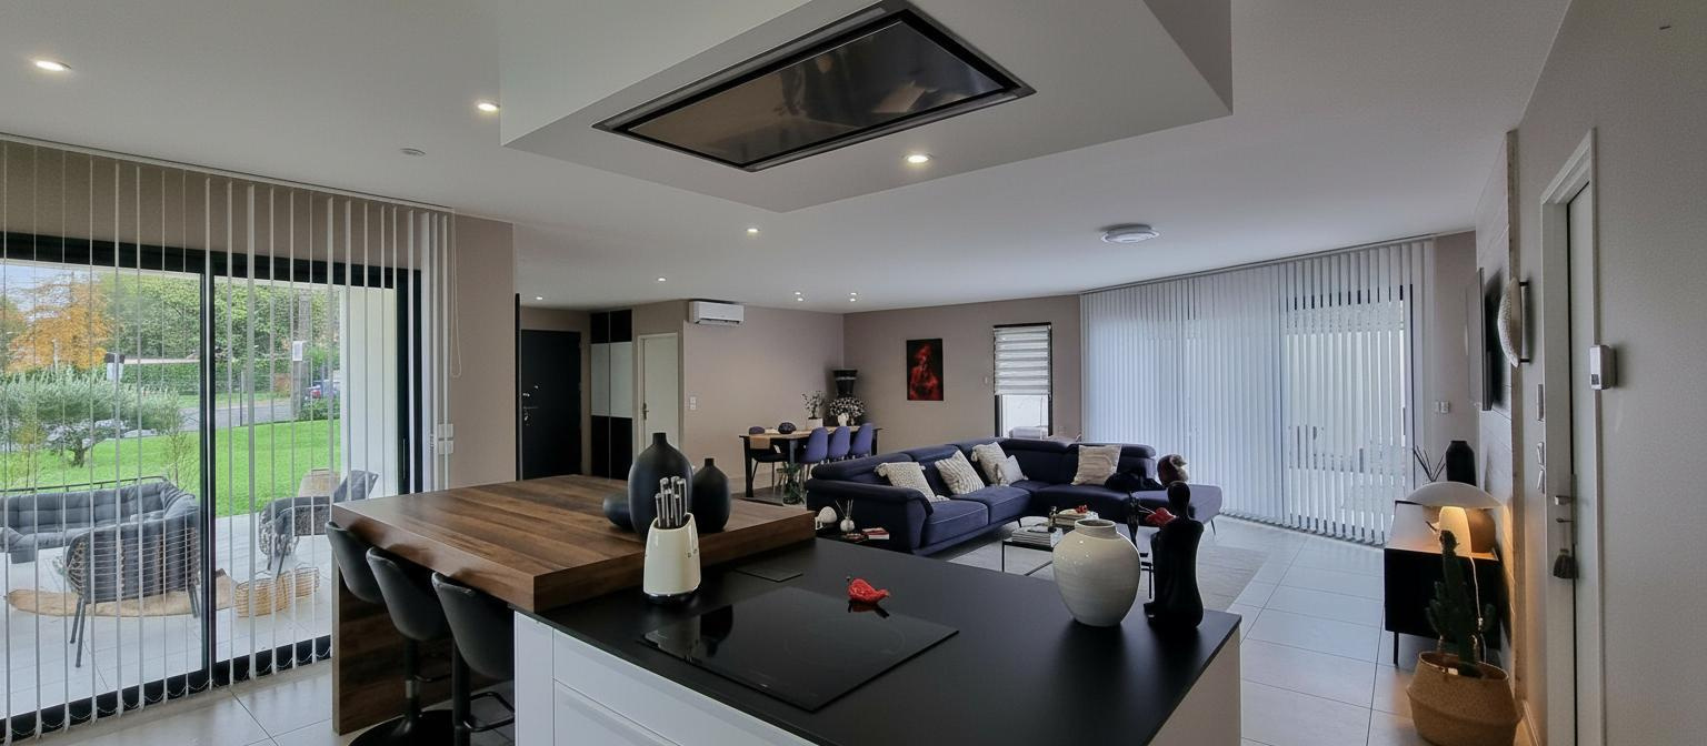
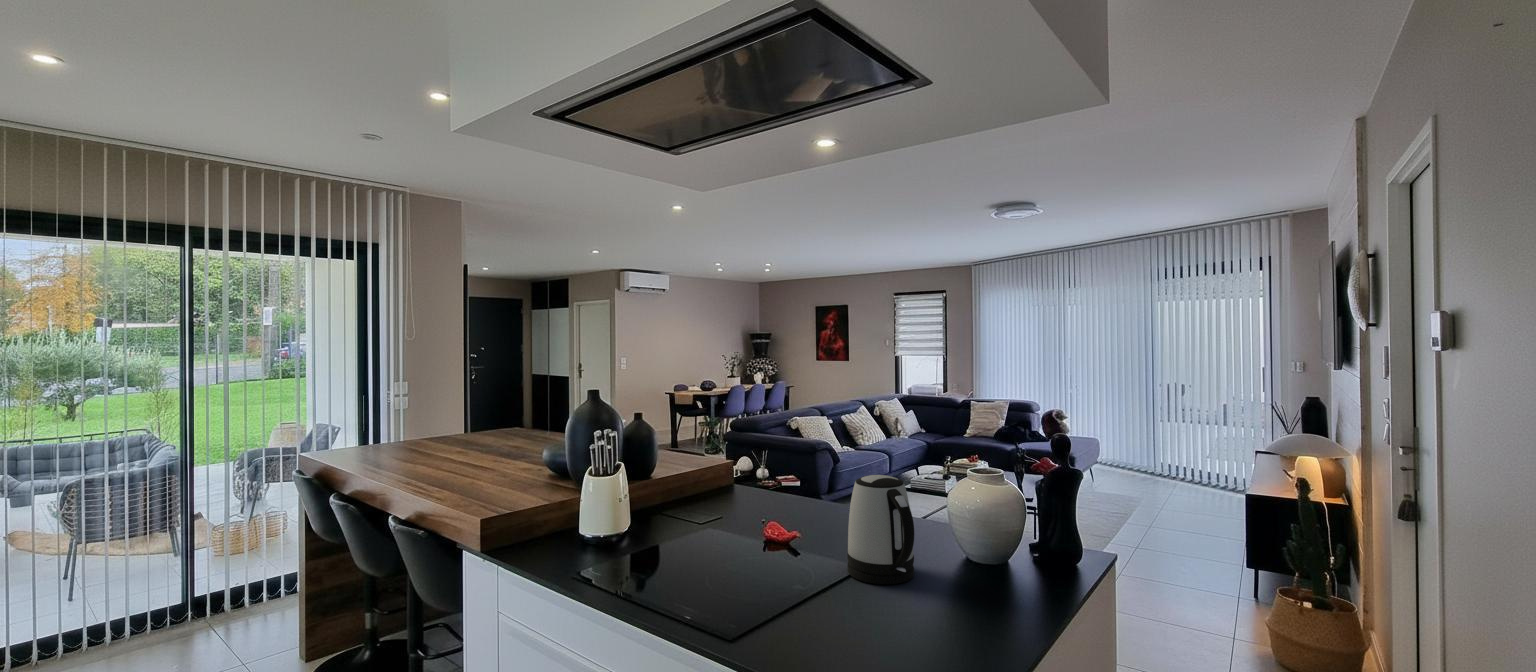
+ kettle [846,474,915,585]
